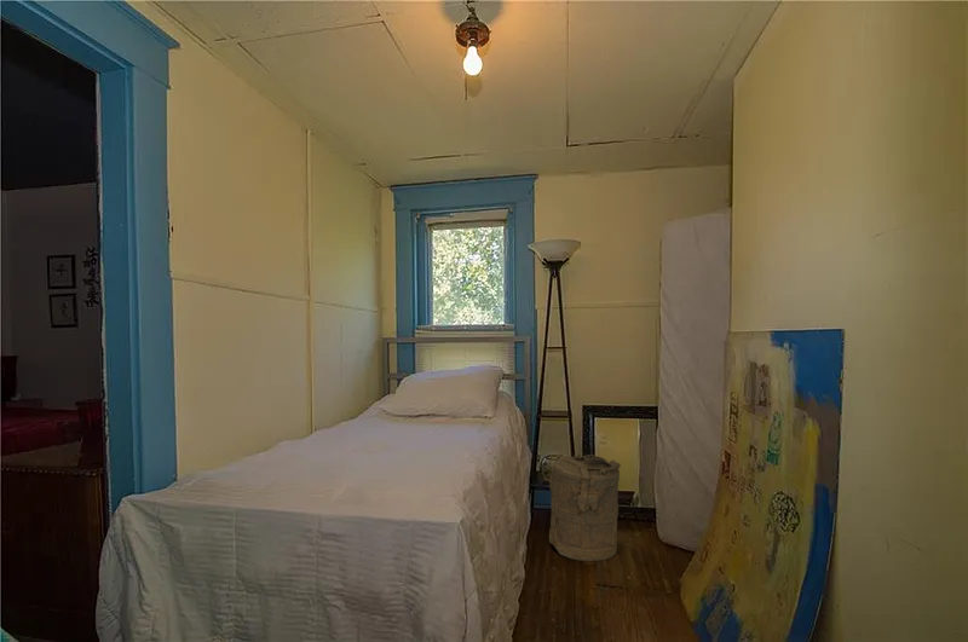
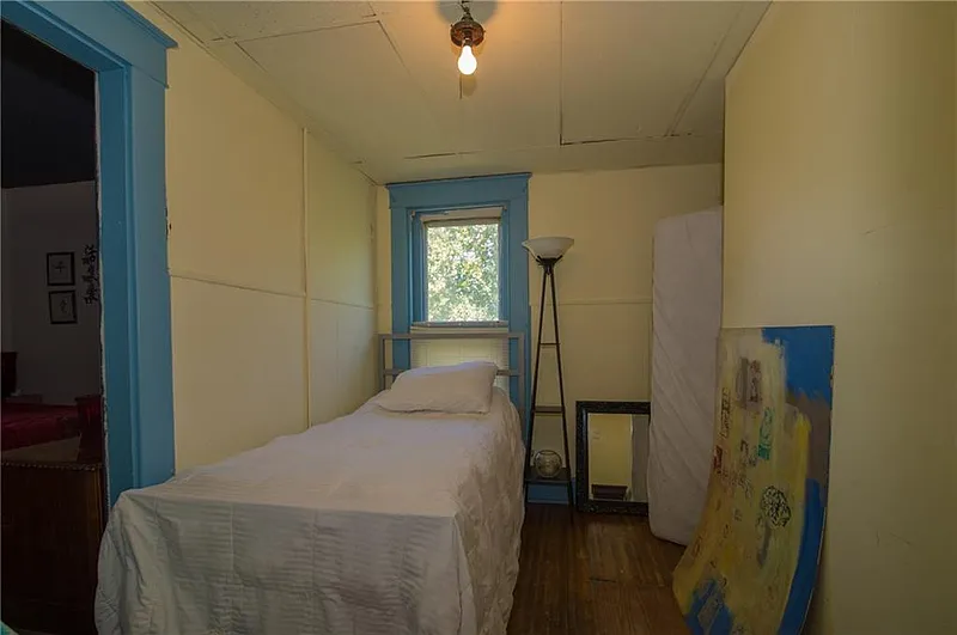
- laundry hamper [540,453,622,562]
